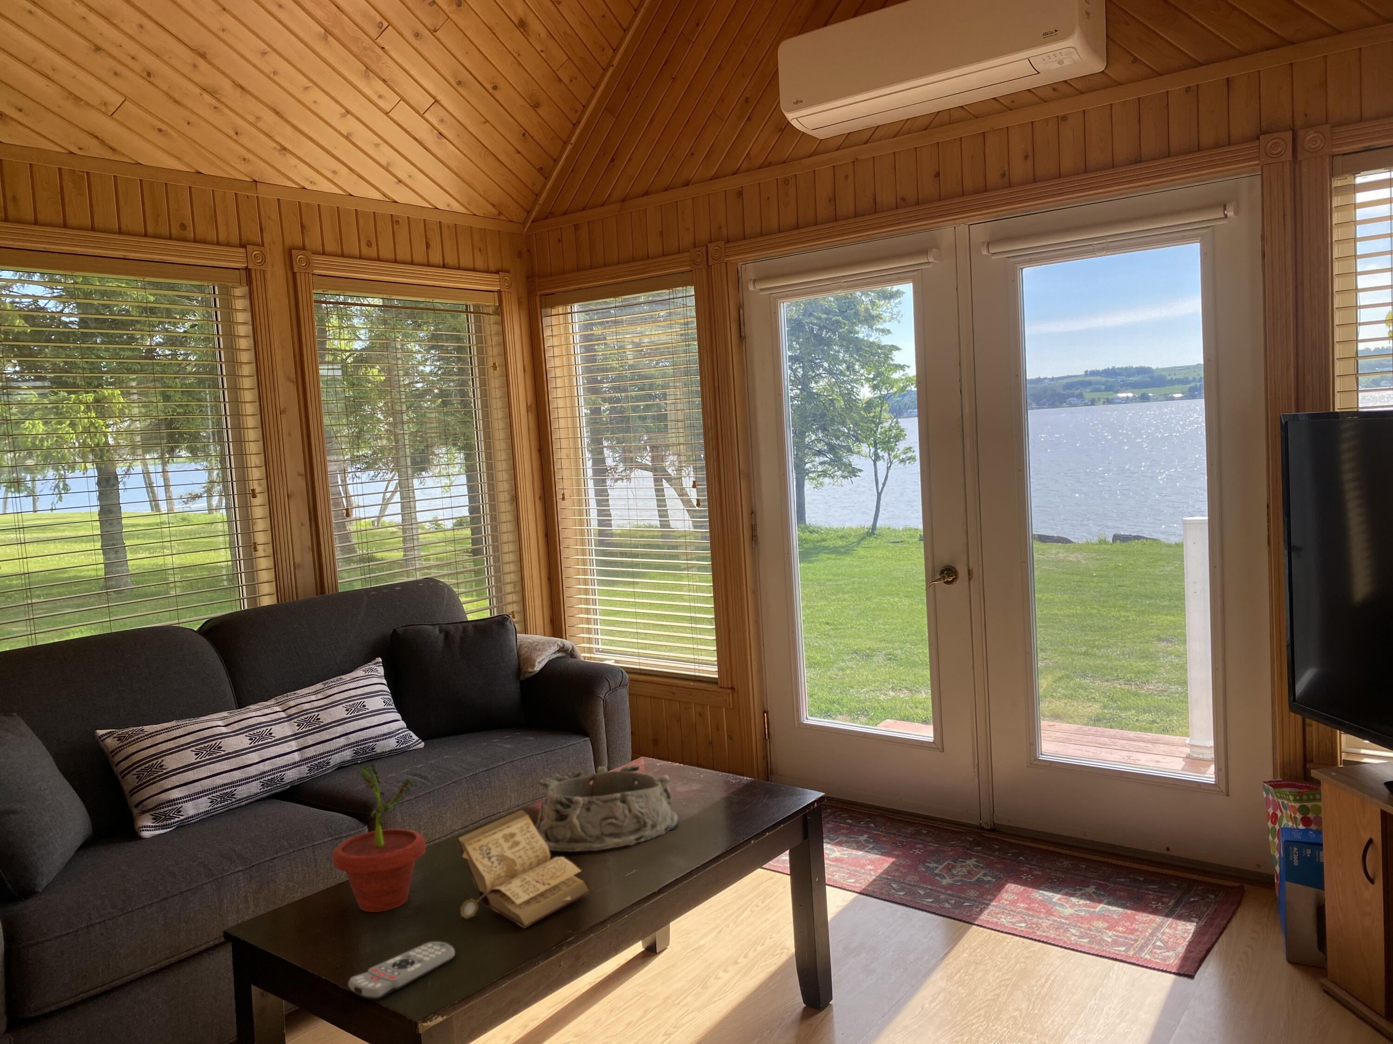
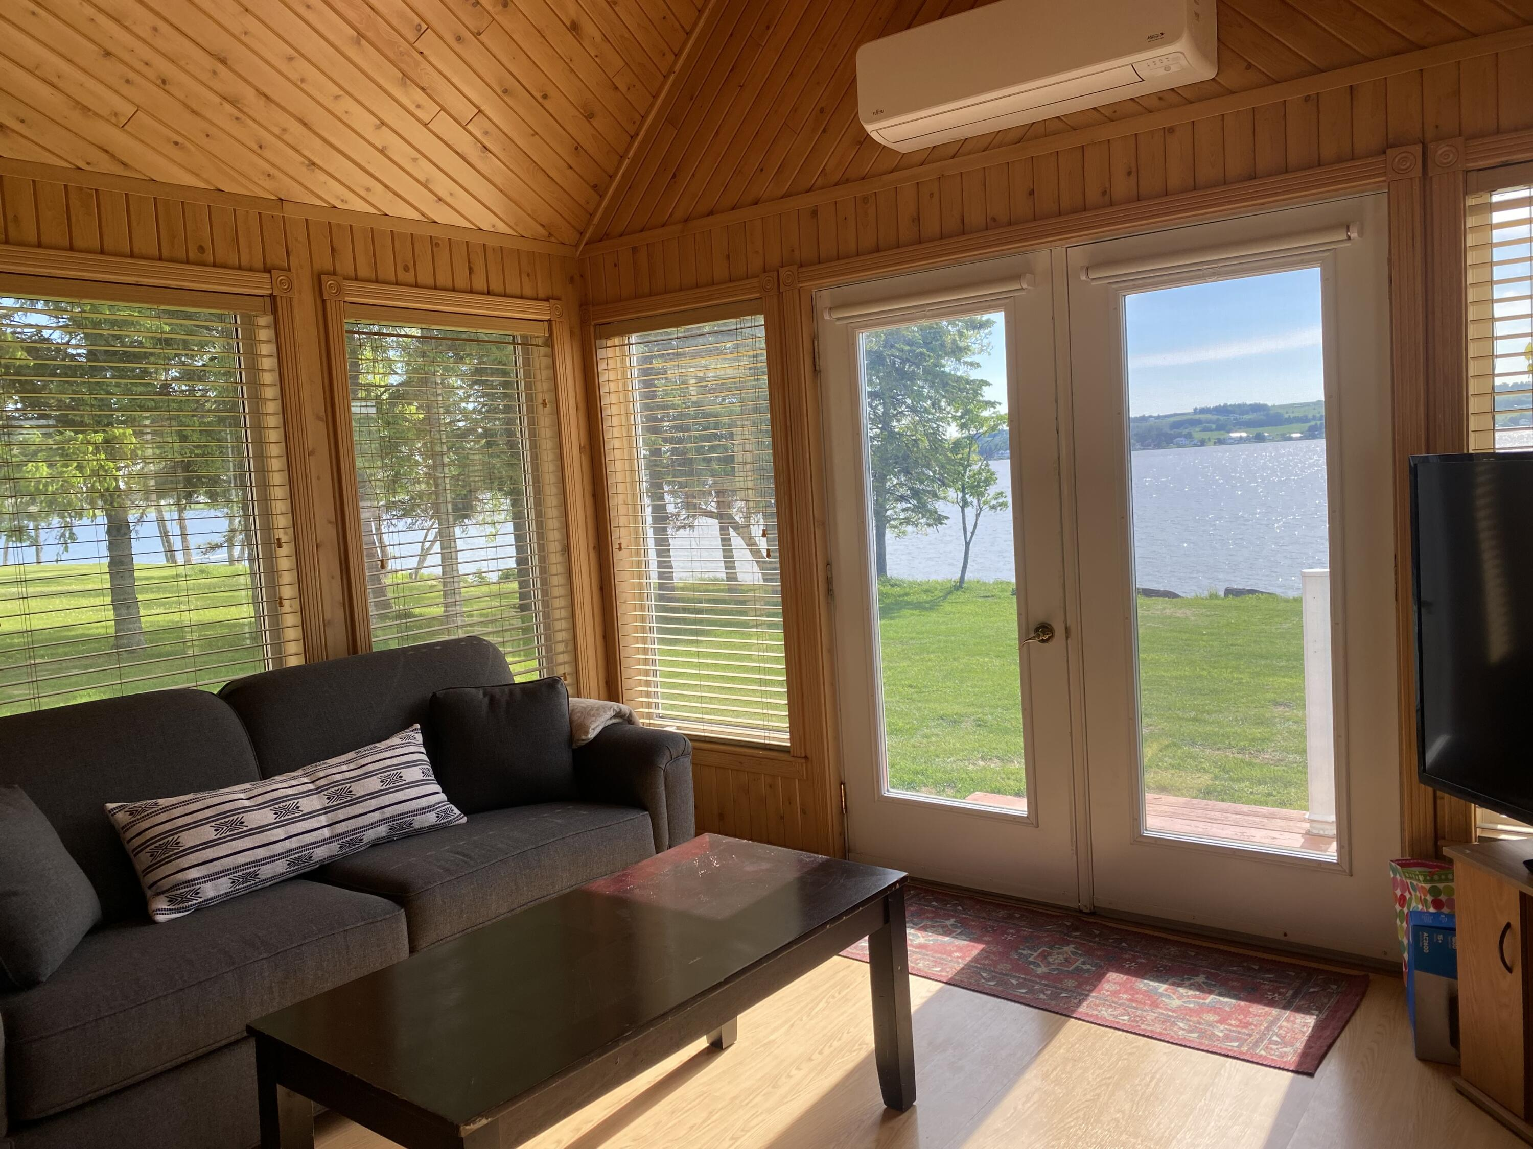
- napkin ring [534,764,680,852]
- remote control [348,941,455,1000]
- book [455,808,591,929]
- potted plant [332,763,426,912]
